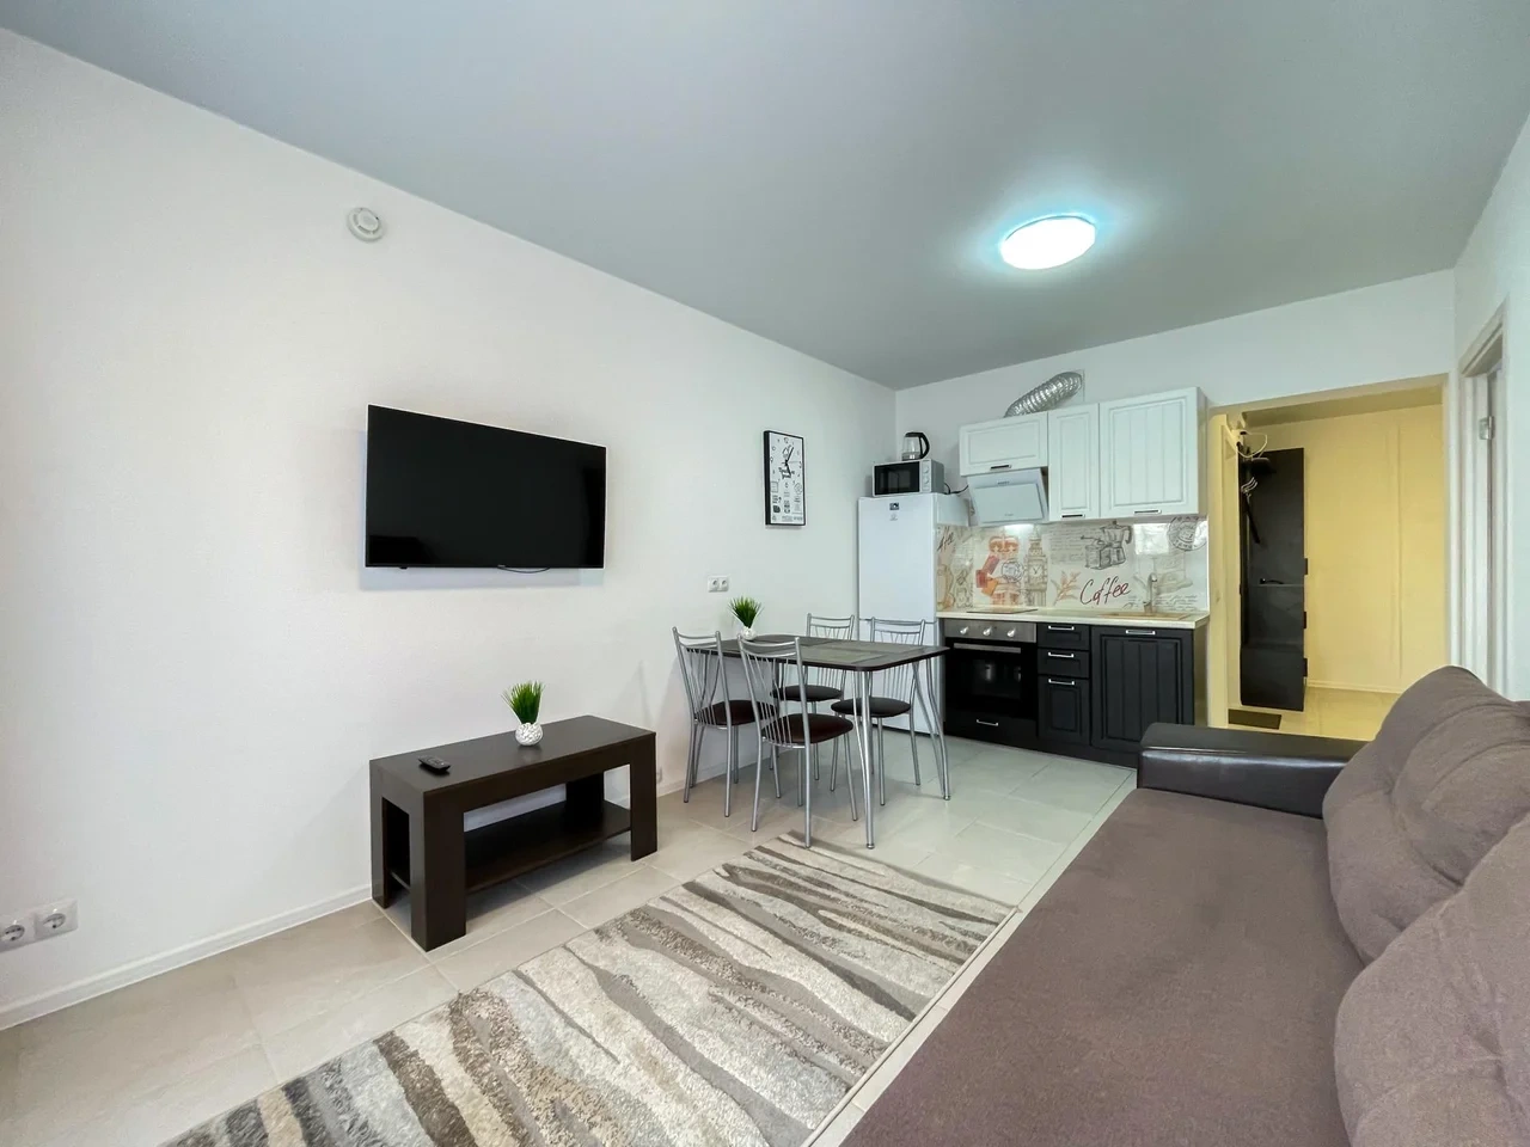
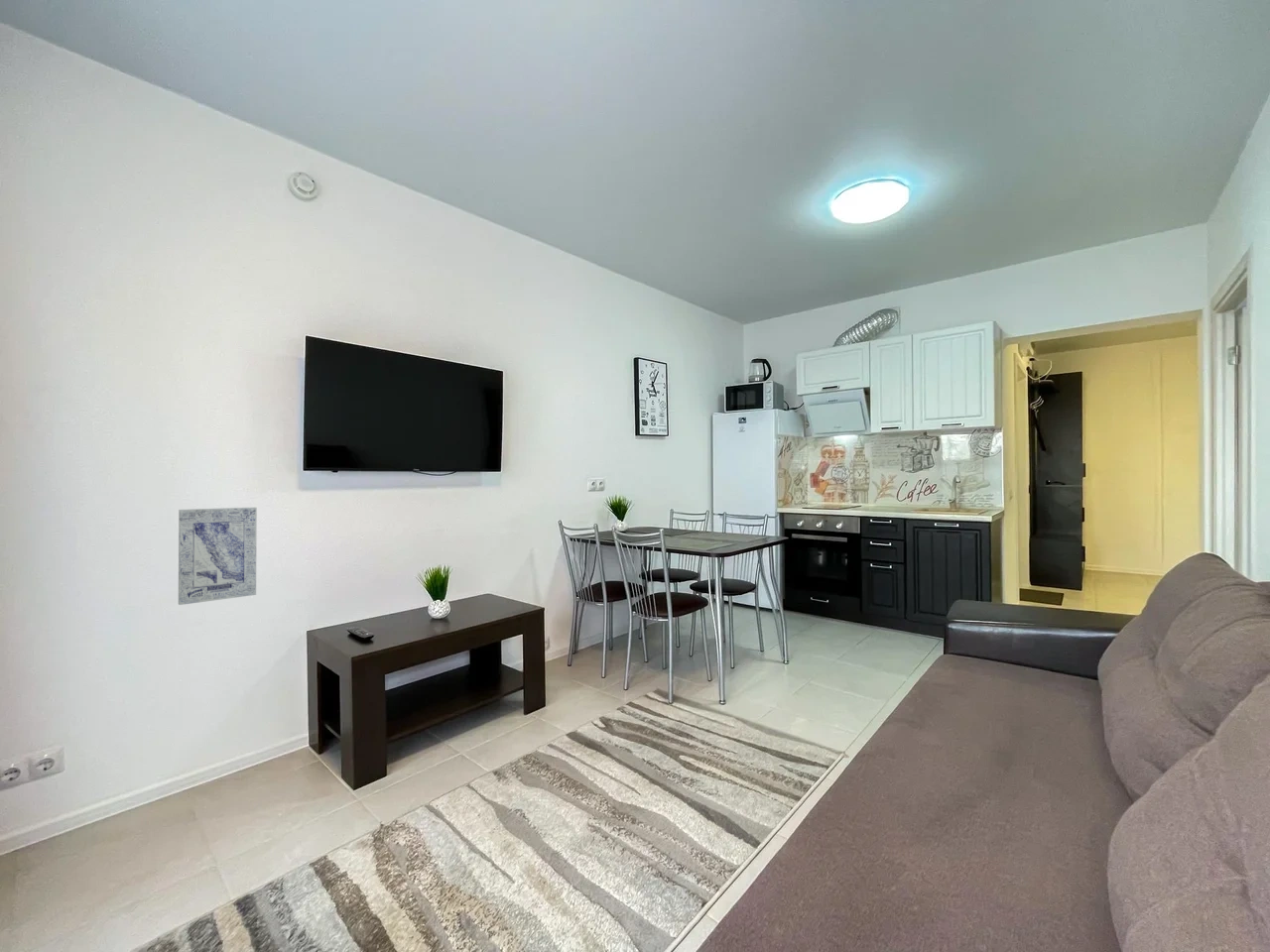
+ wall art [178,507,258,606]
